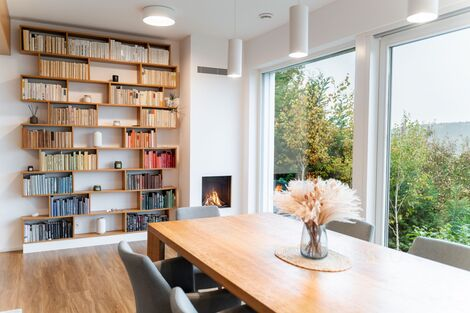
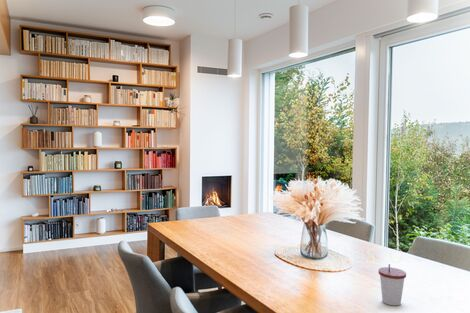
+ cup [378,263,407,307]
